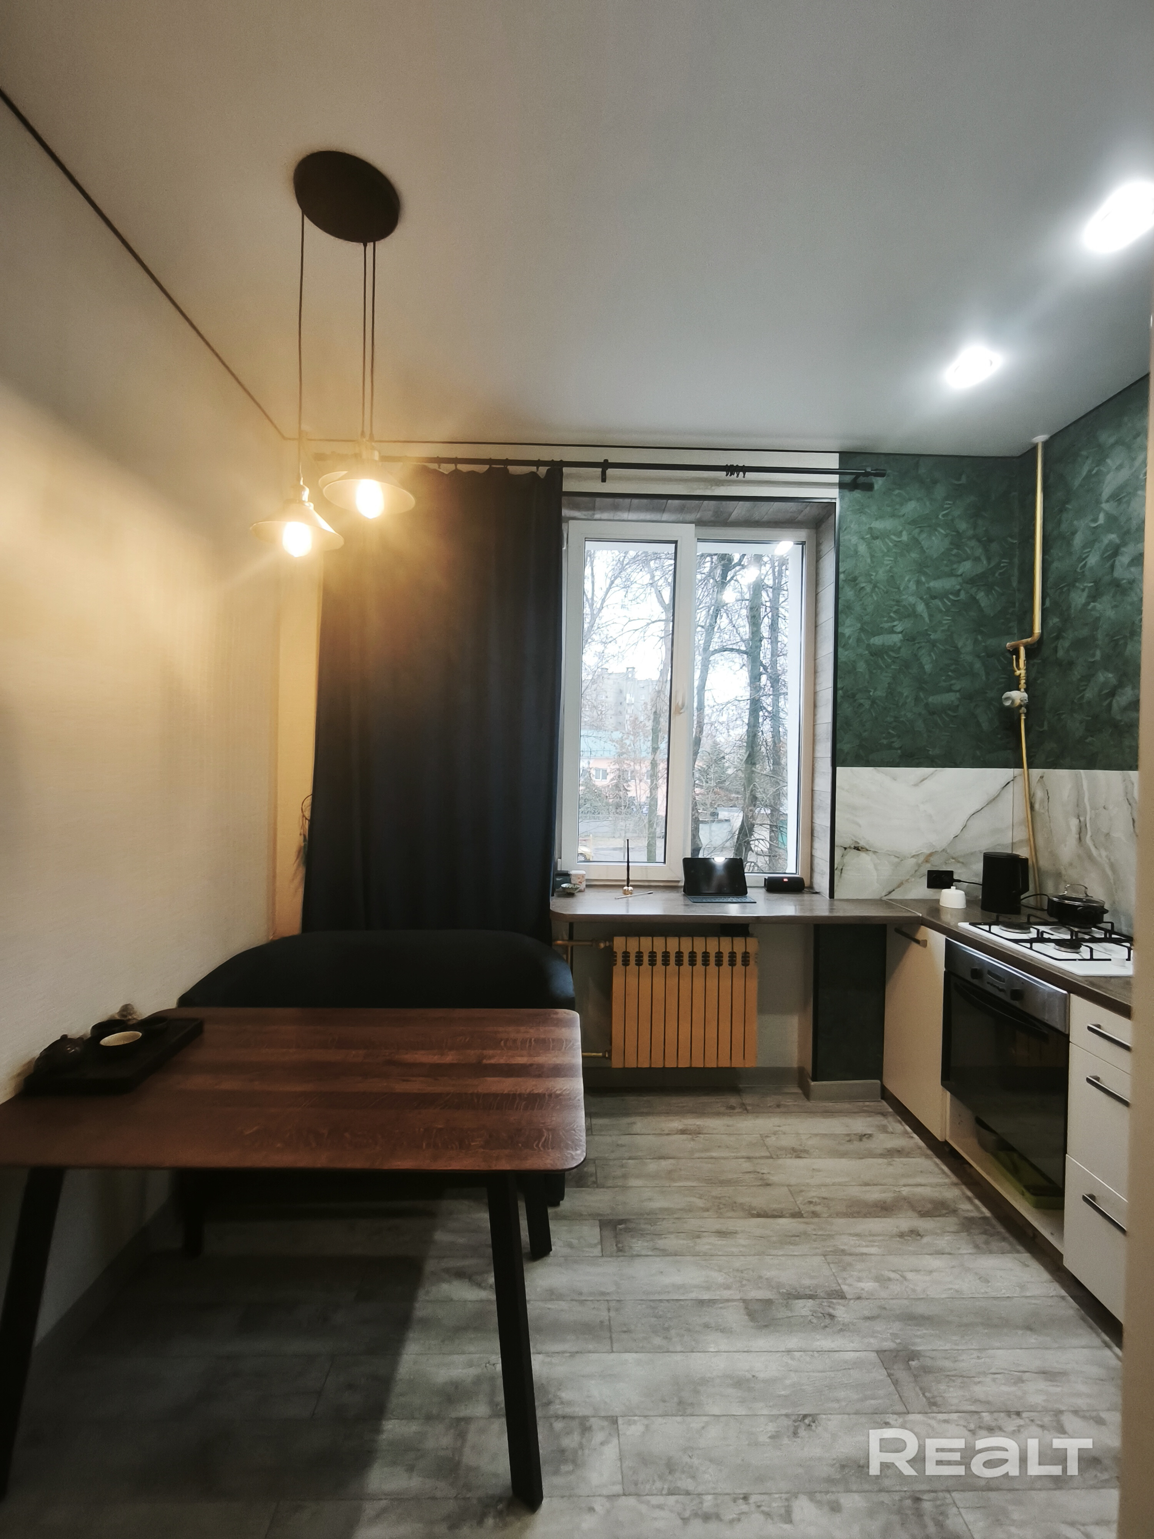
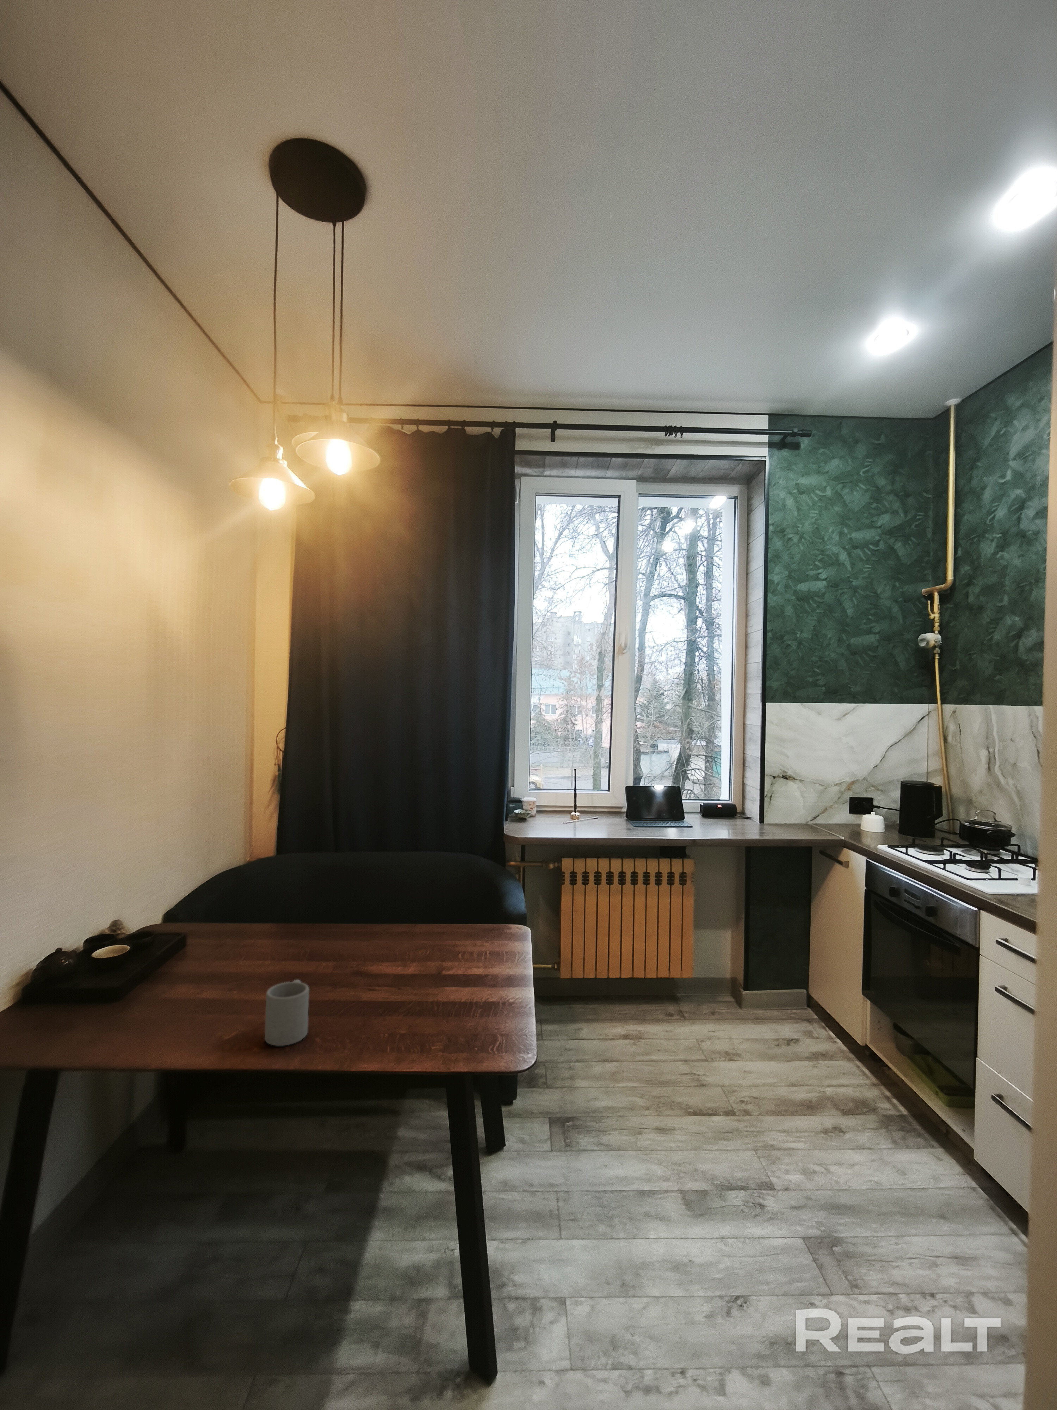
+ mug [264,979,310,1046]
